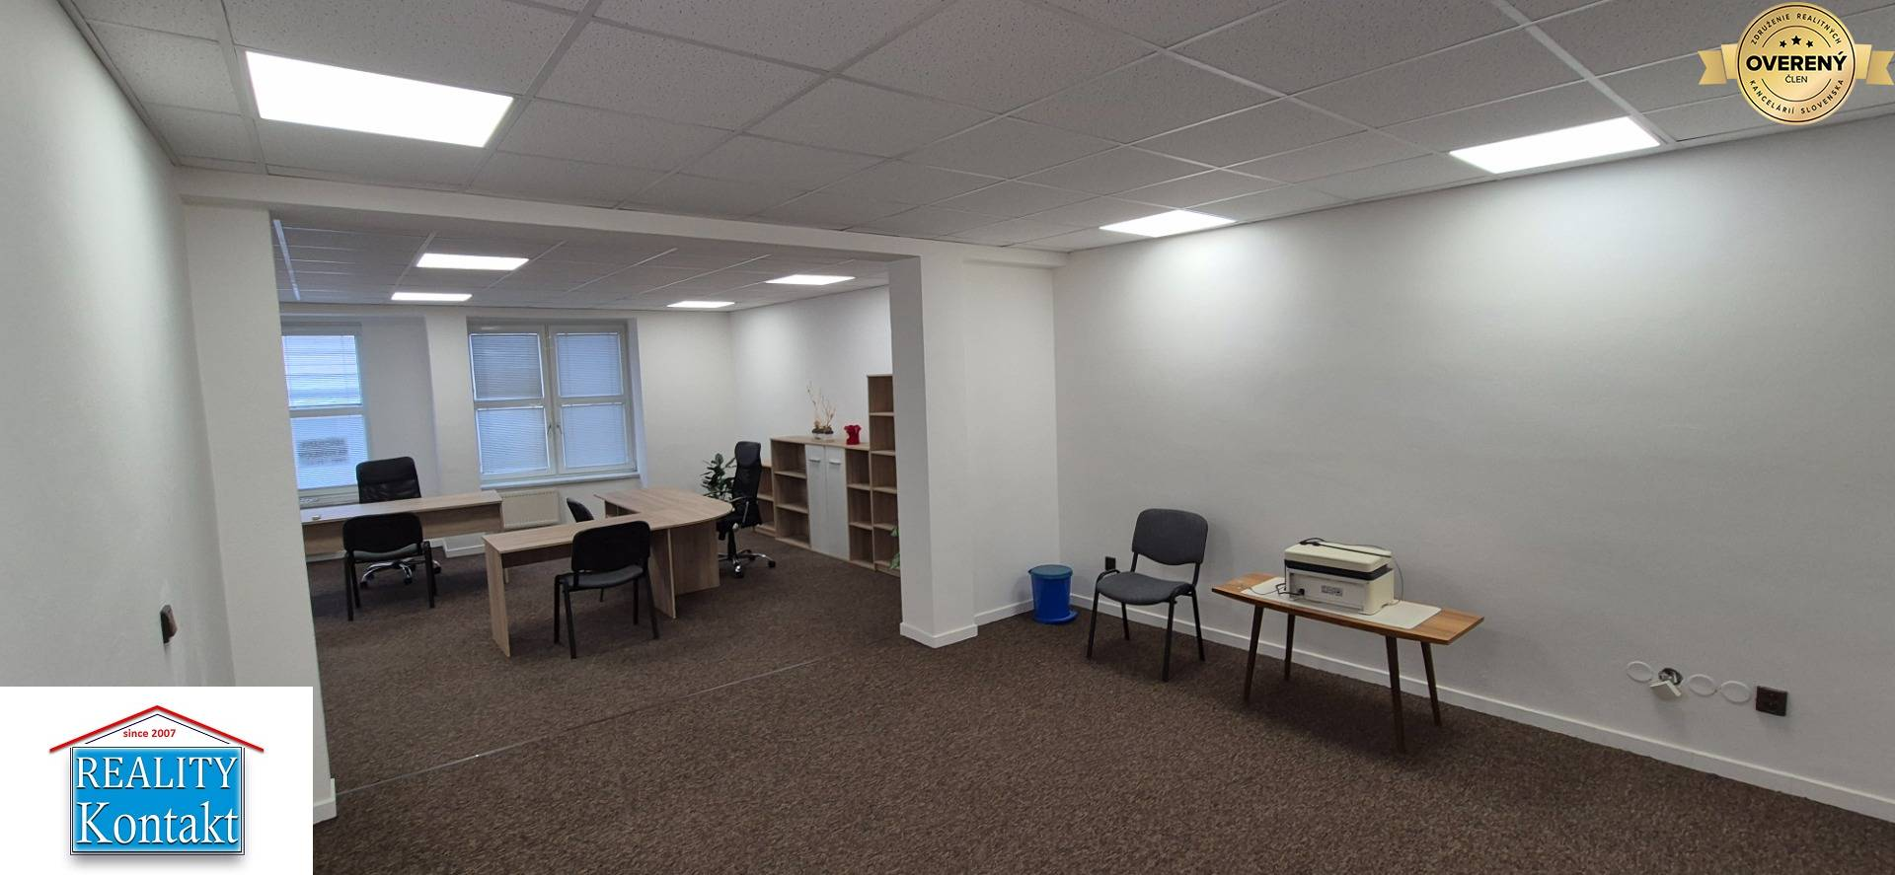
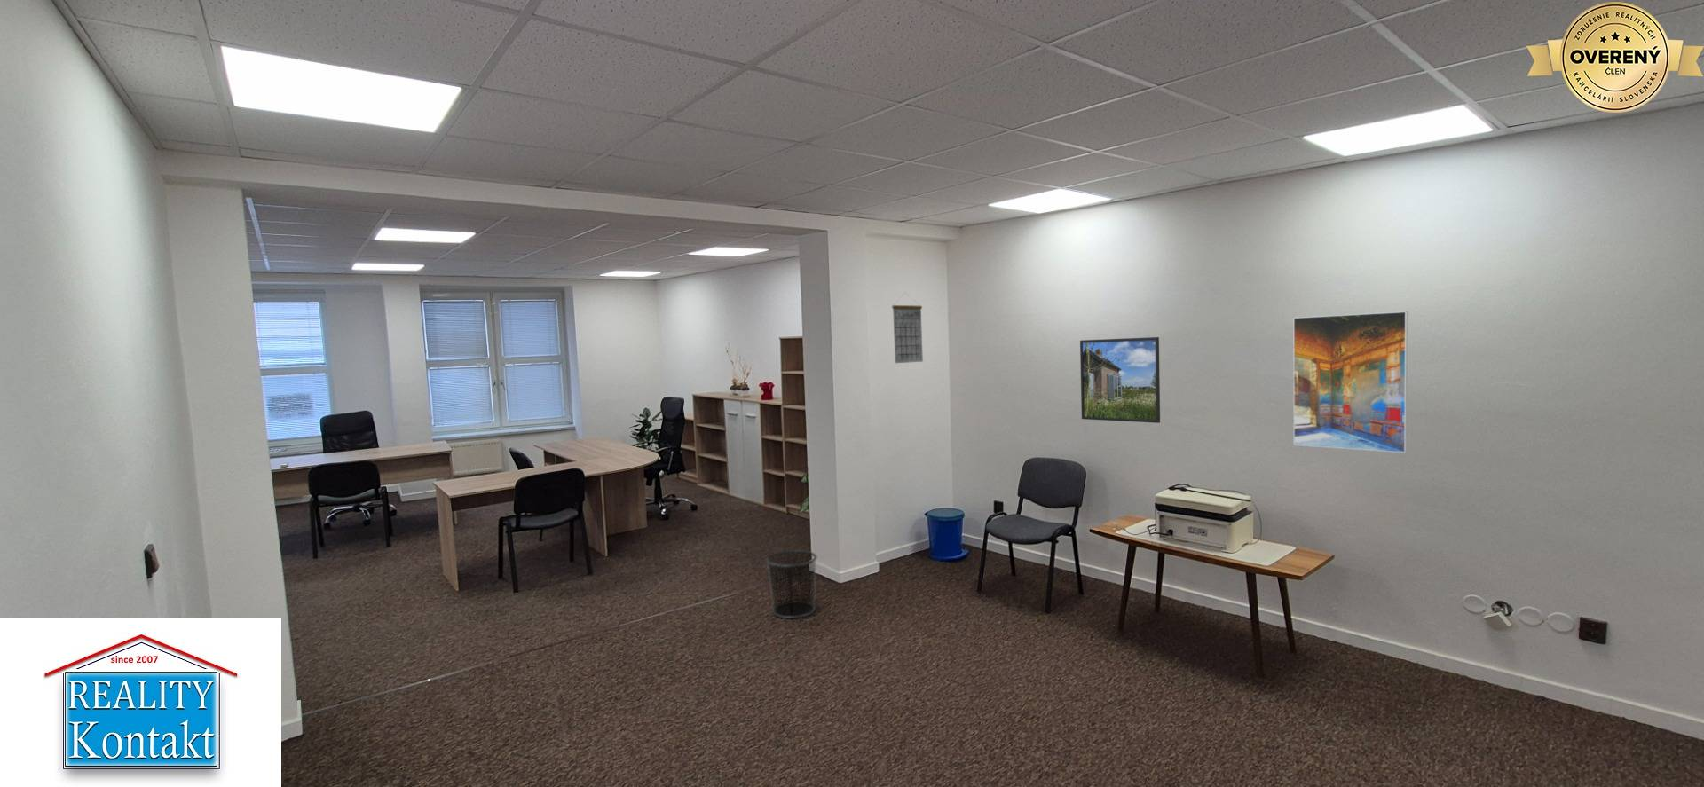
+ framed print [1079,336,1161,424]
+ waste bin [765,549,818,620]
+ calendar [891,291,924,364]
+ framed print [1292,311,1408,453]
